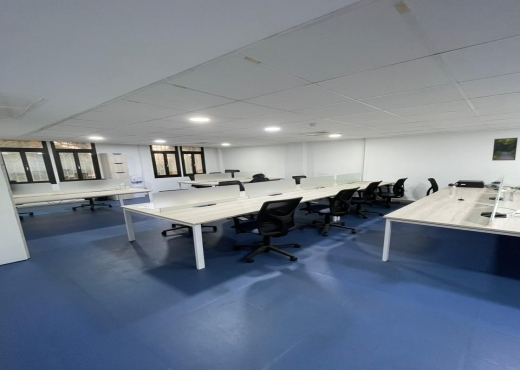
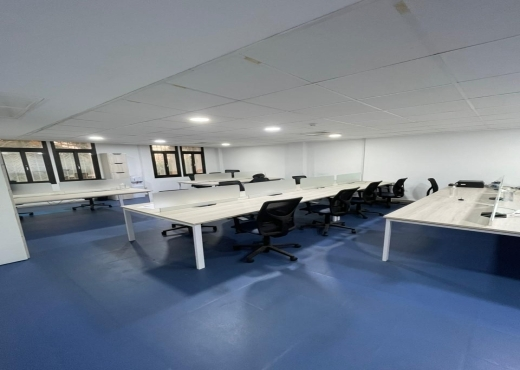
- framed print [491,137,519,162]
